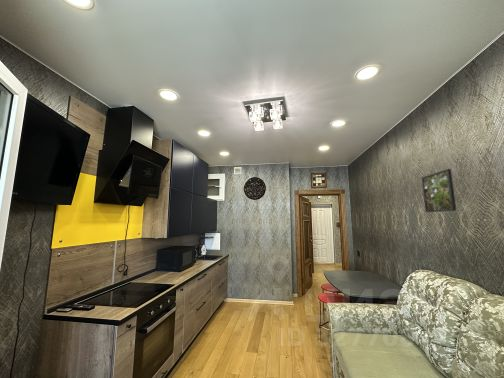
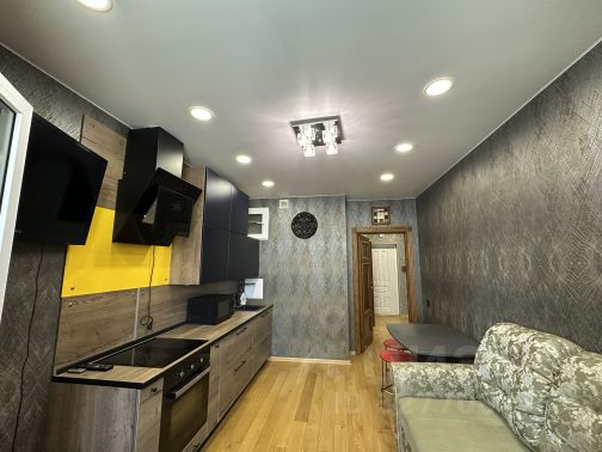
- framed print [421,168,457,213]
